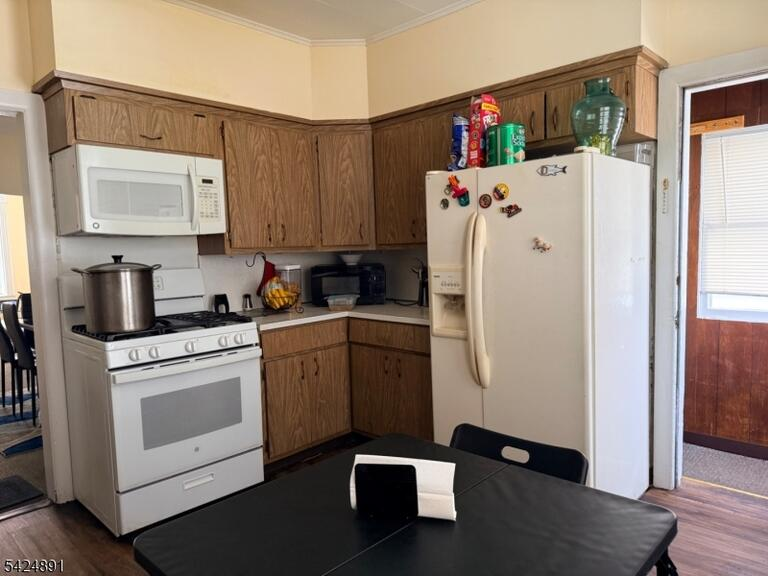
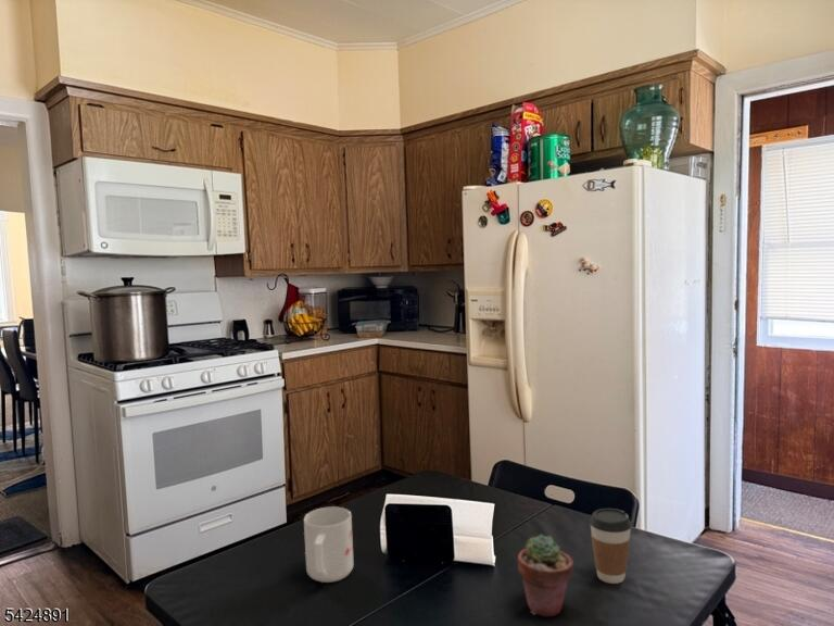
+ potted succulent [517,534,574,617]
+ coffee cup [589,508,632,585]
+ mug [303,505,355,584]
